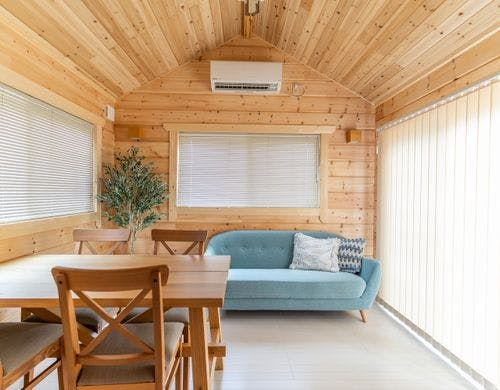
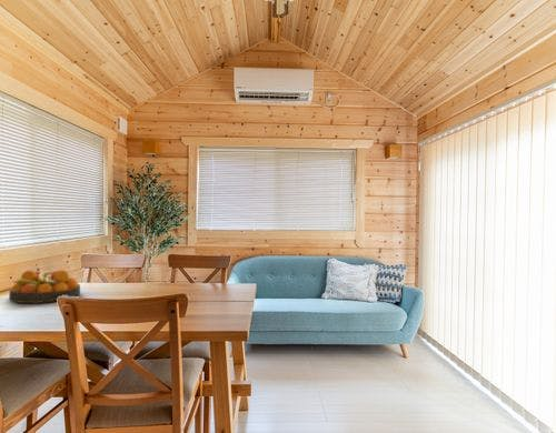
+ fruit bowl [8,269,81,304]
